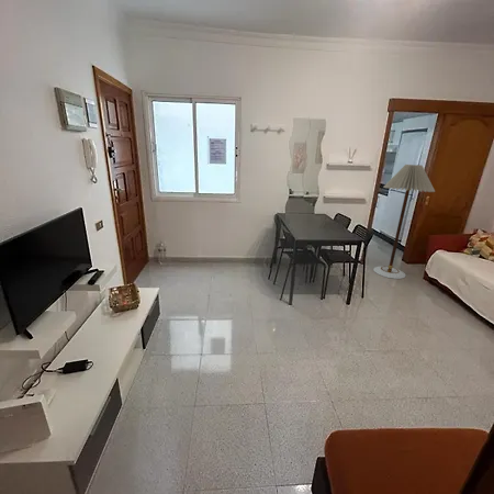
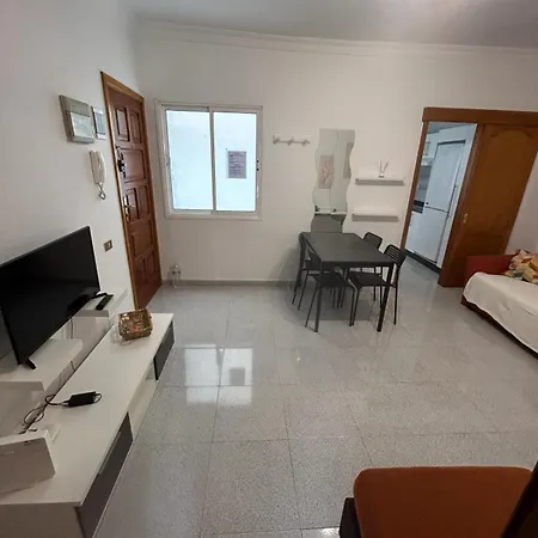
- floor lamp [372,164,436,280]
